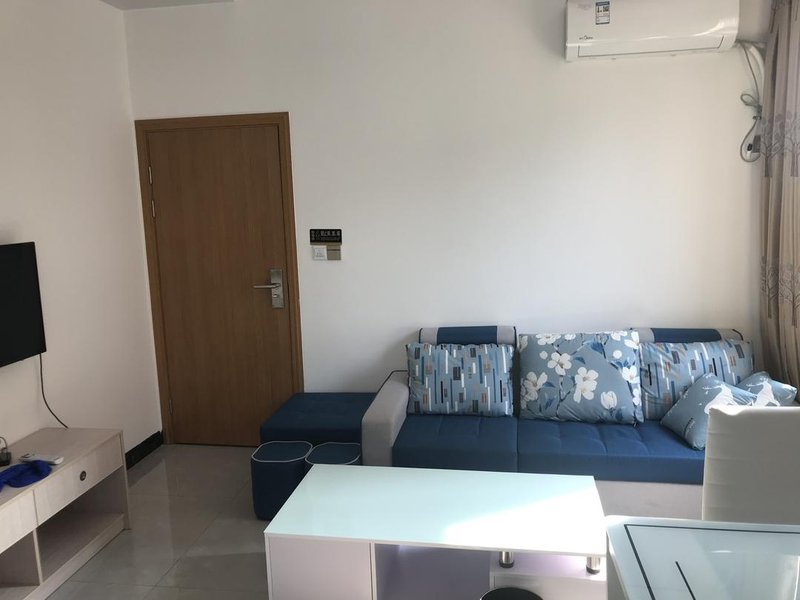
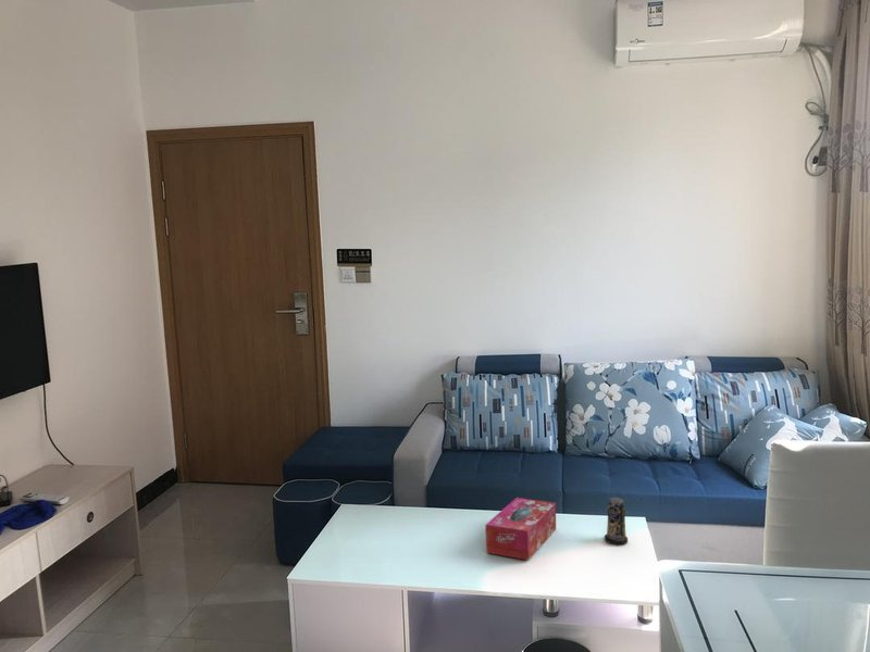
+ candle [604,497,629,546]
+ tissue box [485,497,557,561]
